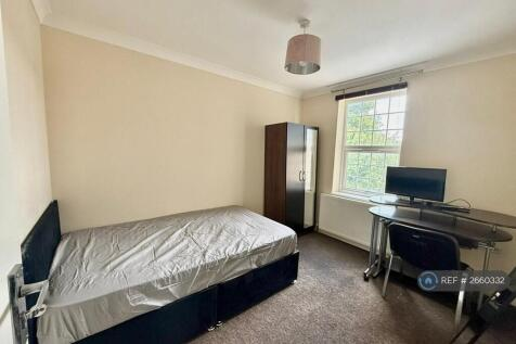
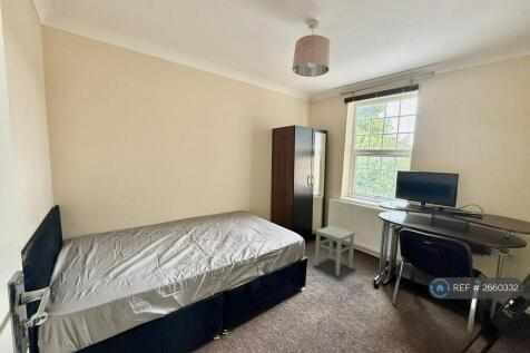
+ stool [314,225,356,277]
